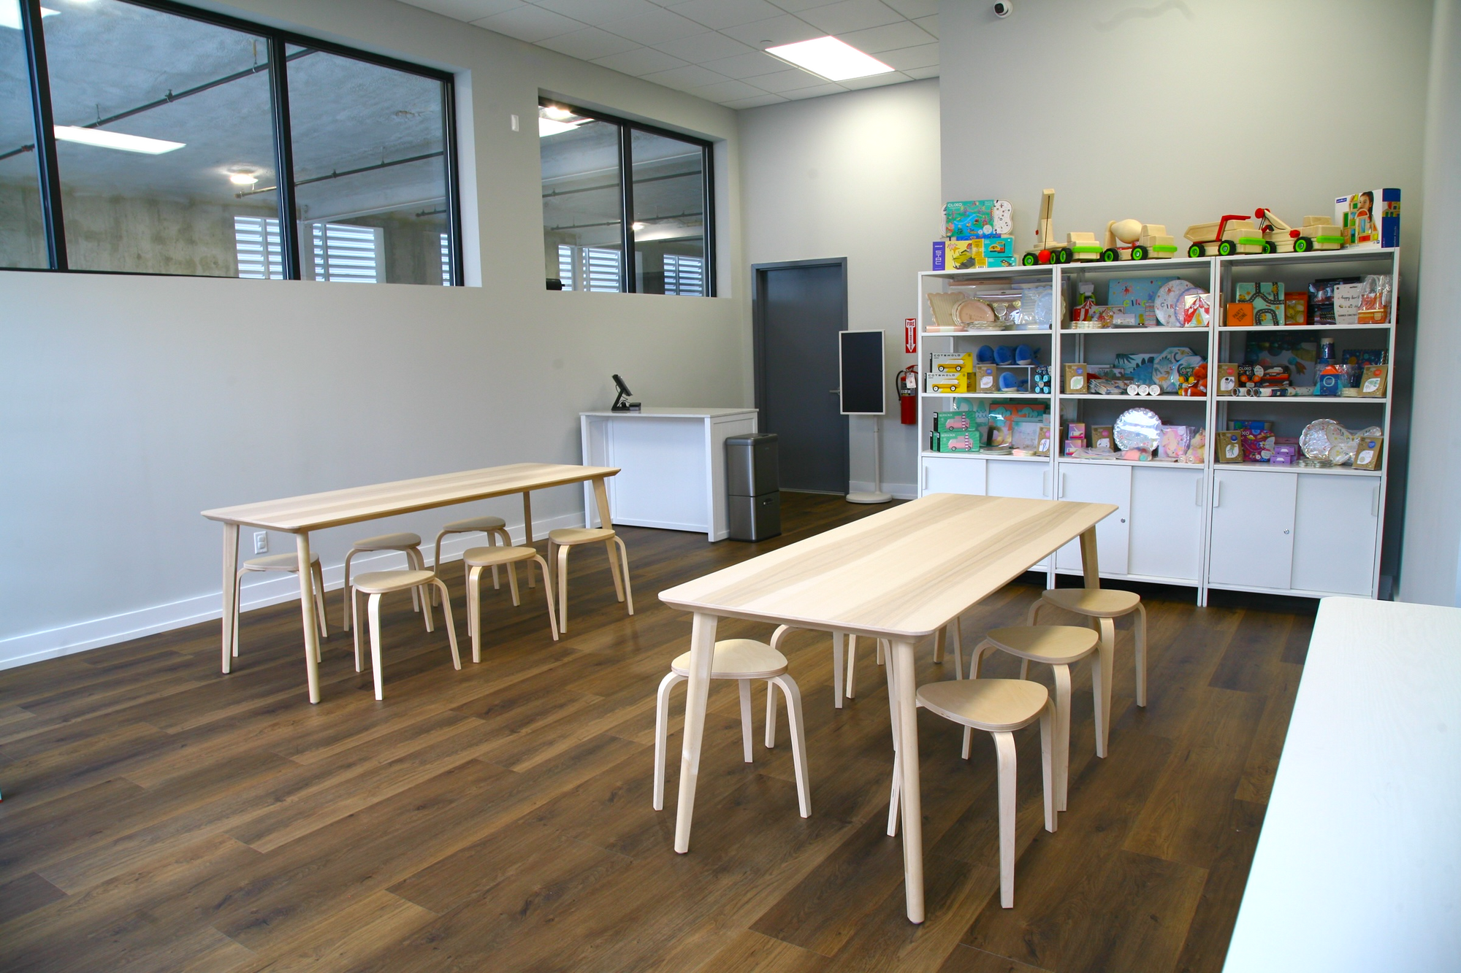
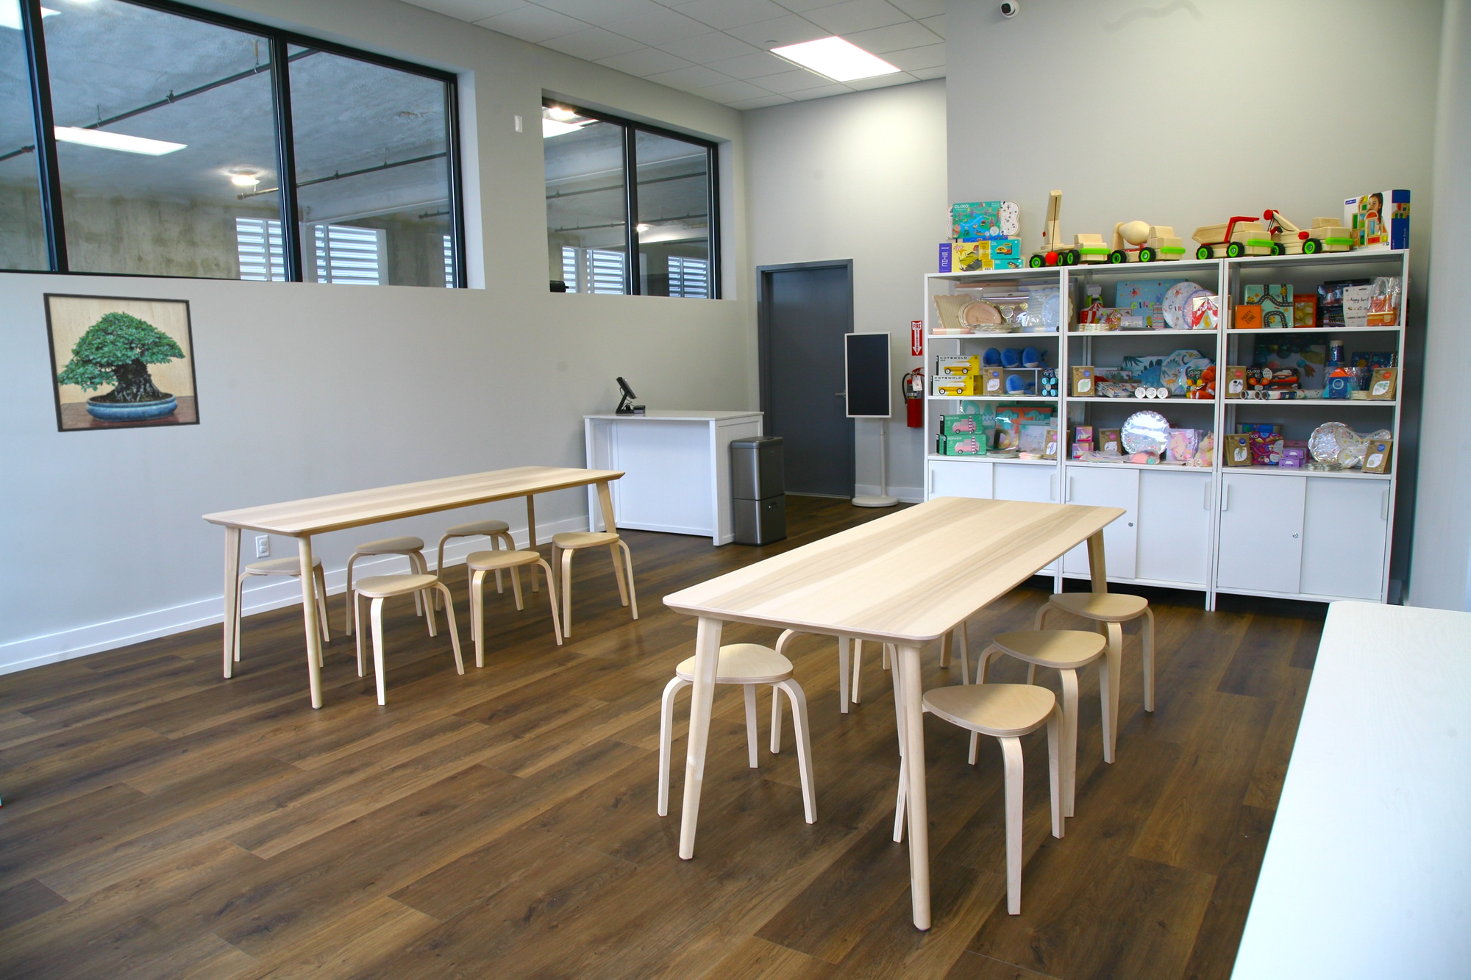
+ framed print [42,292,201,433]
